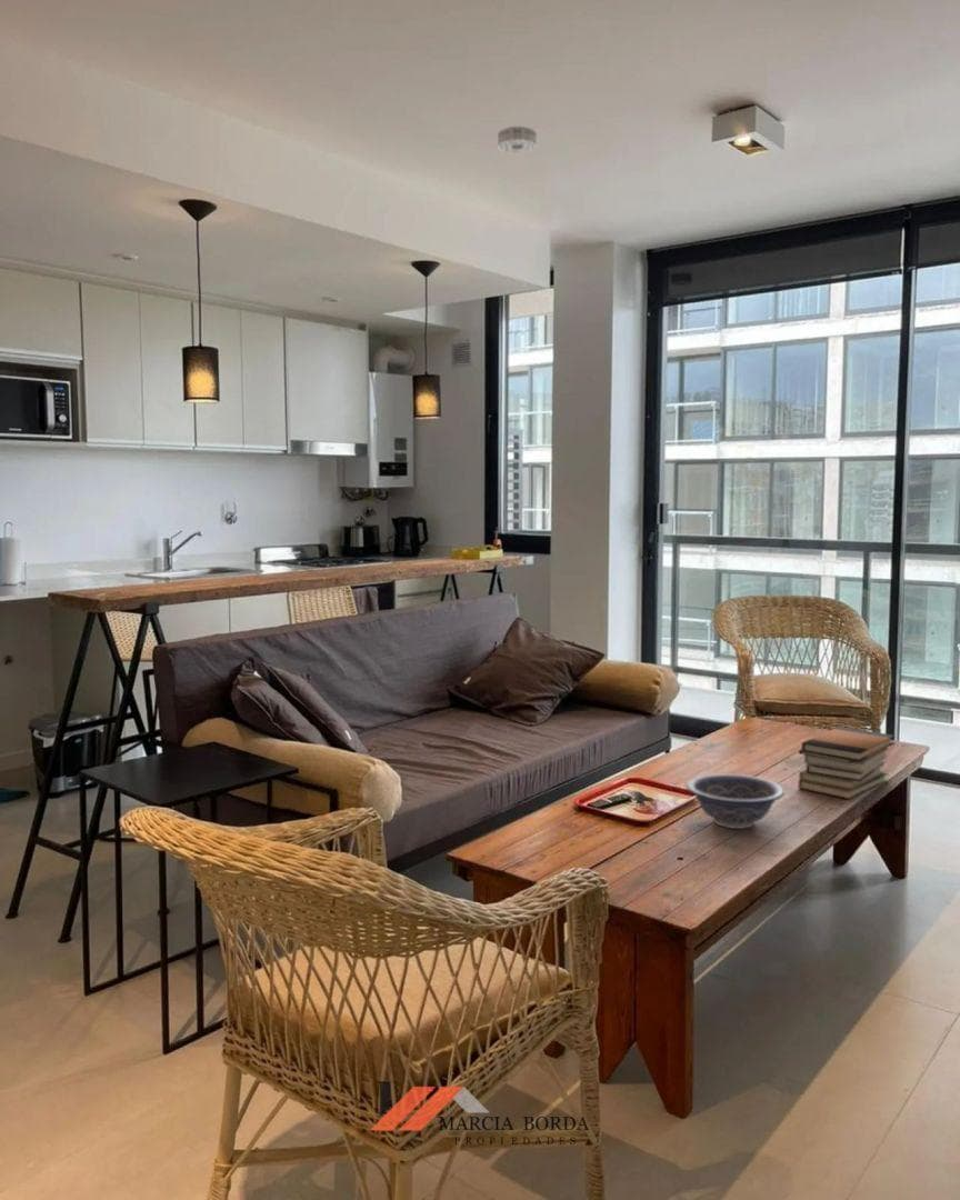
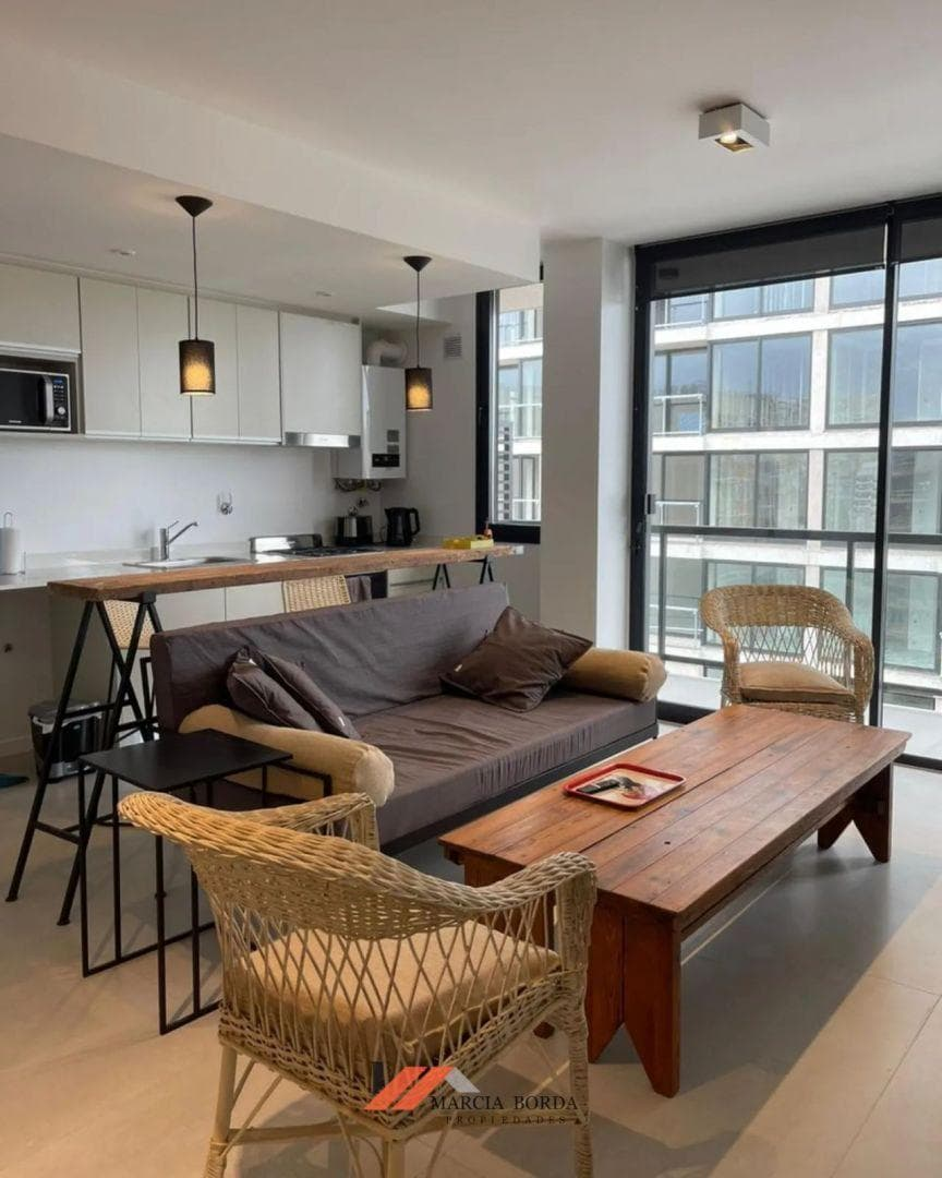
- smoke detector [497,126,538,154]
- decorative bowl [686,773,786,830]
- book stack [797,726,897,800]
